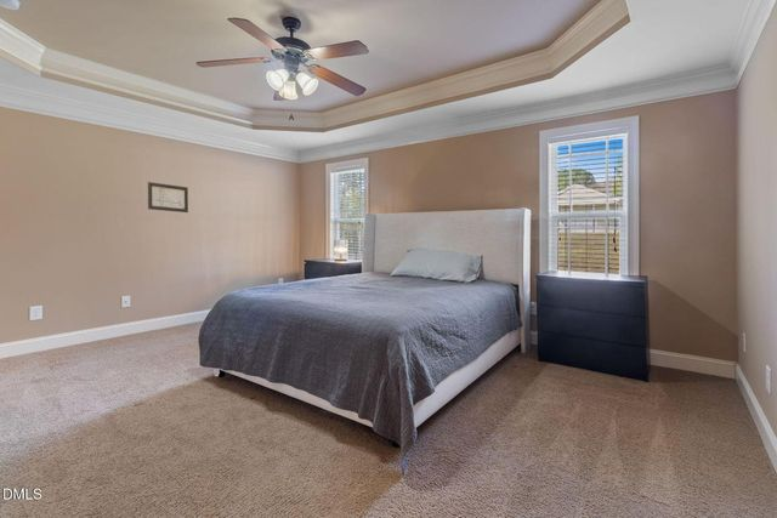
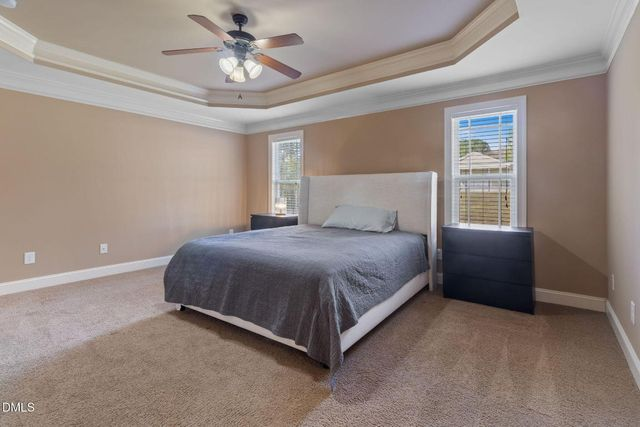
- wall art [147,181,189,214]
